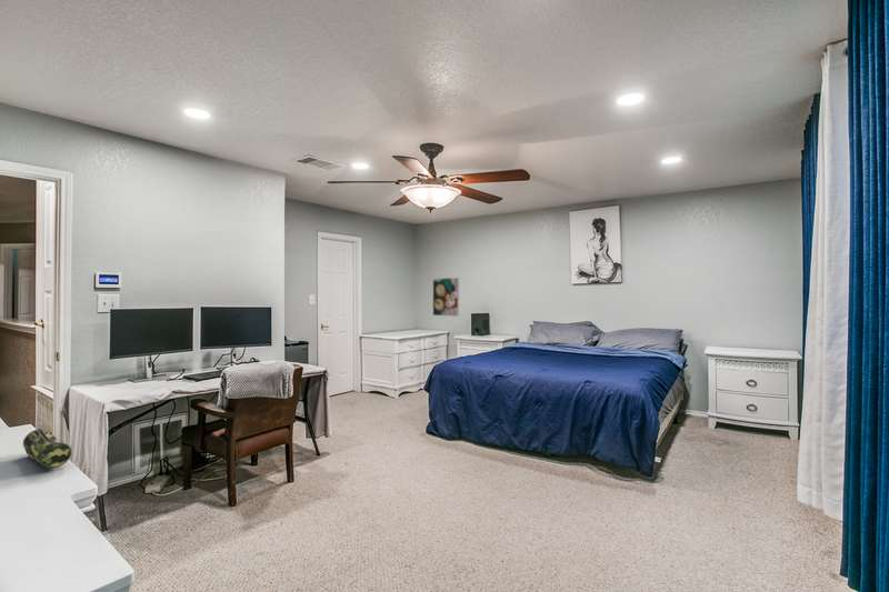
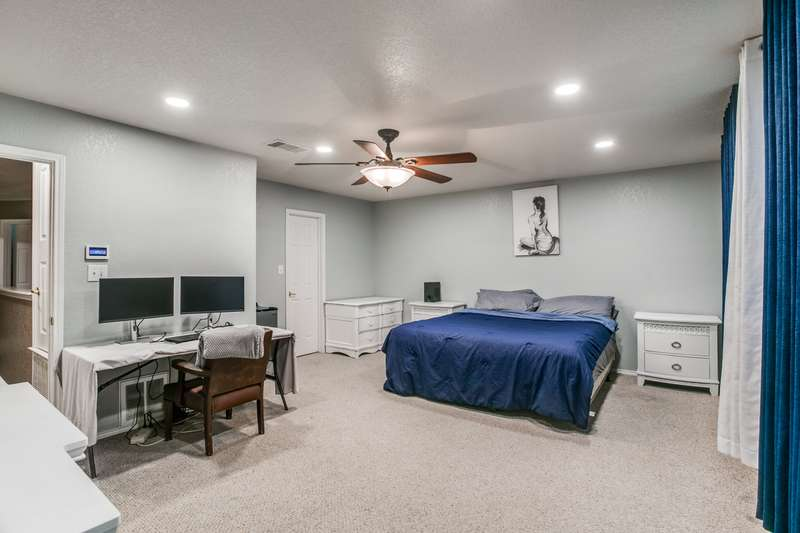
- pencil case [22,428,72,470]
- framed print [432,277,460,318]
